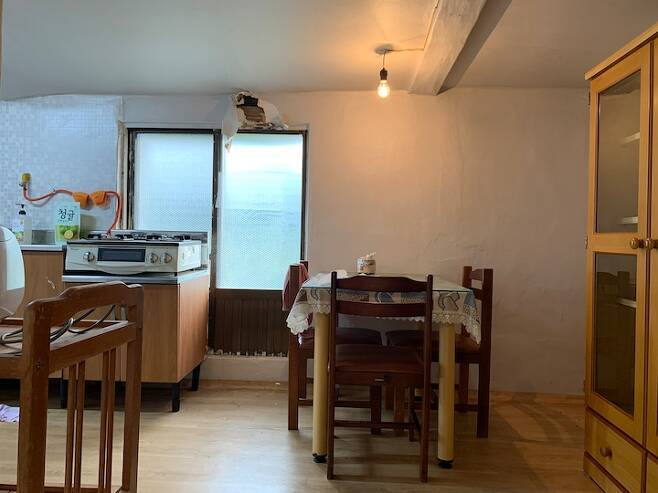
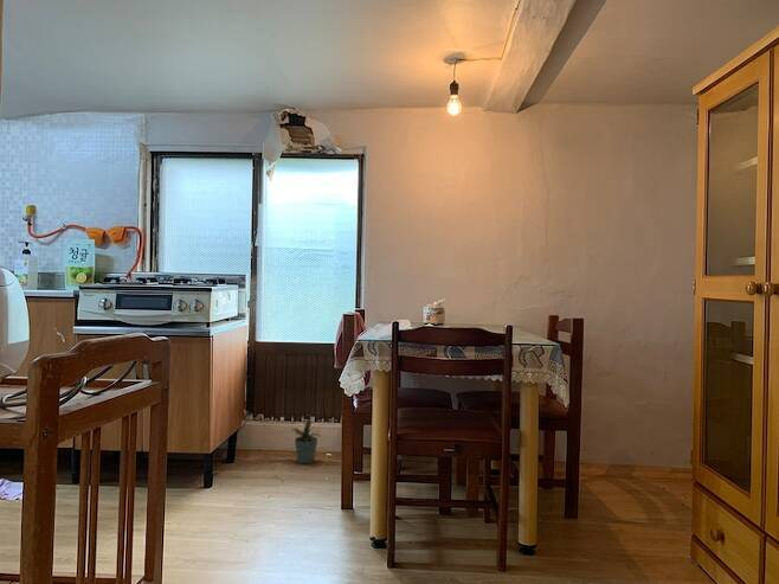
+ potted plant [291,419,321,464]
